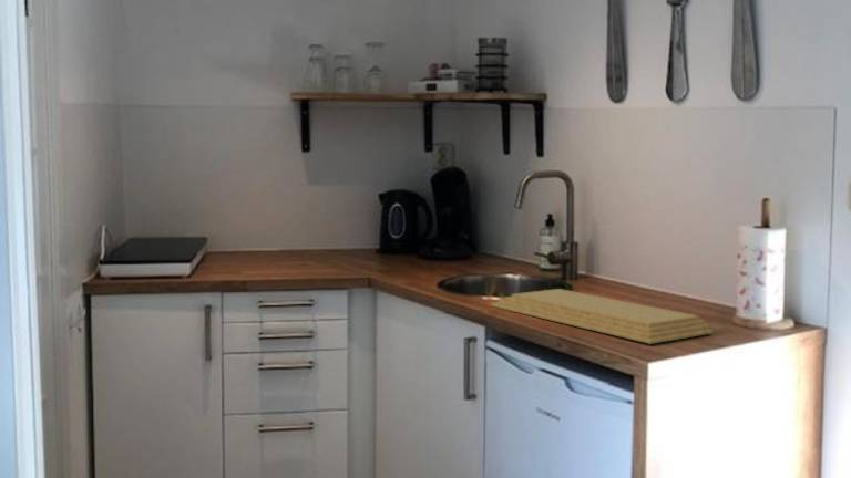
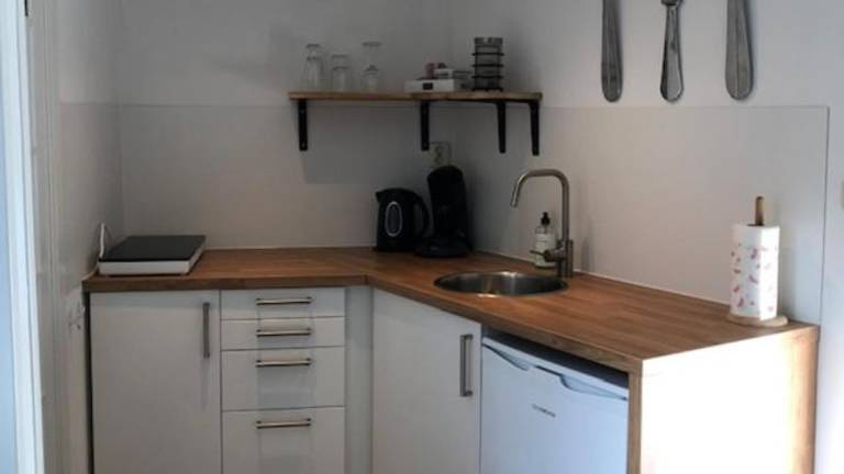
- cutting board [490,288,715,345]
